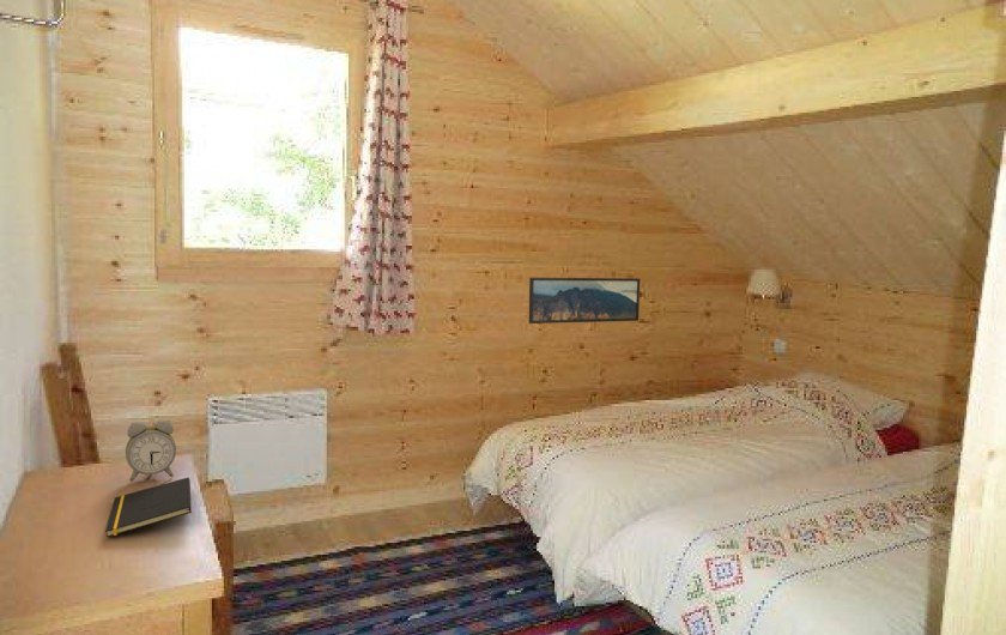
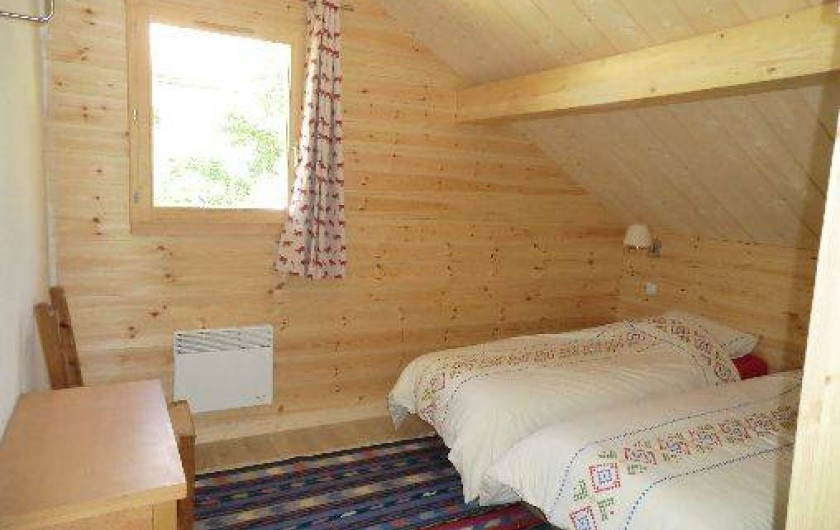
- alarm clock [125,419,177,483]
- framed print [528,277,641,325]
- notepad [104,477,193,538]
